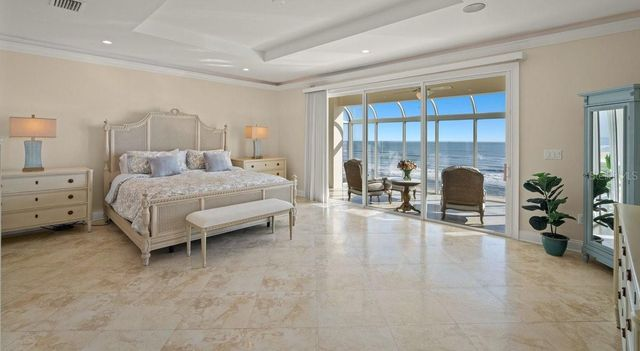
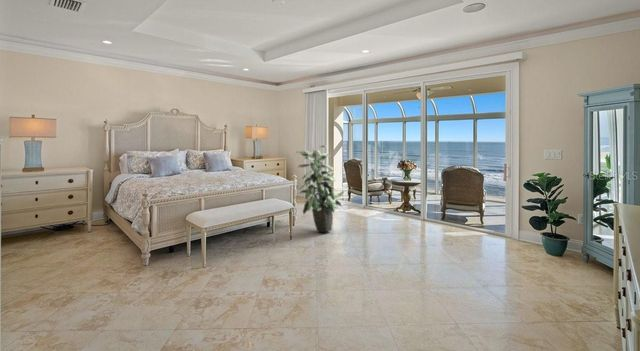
+ indoor plant [294,144,345,233]
